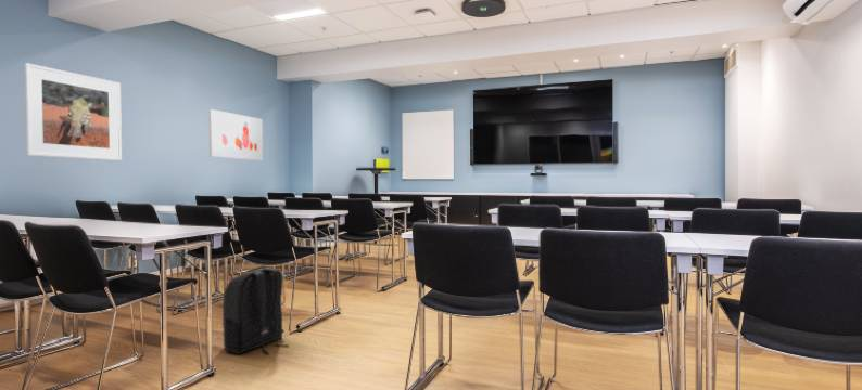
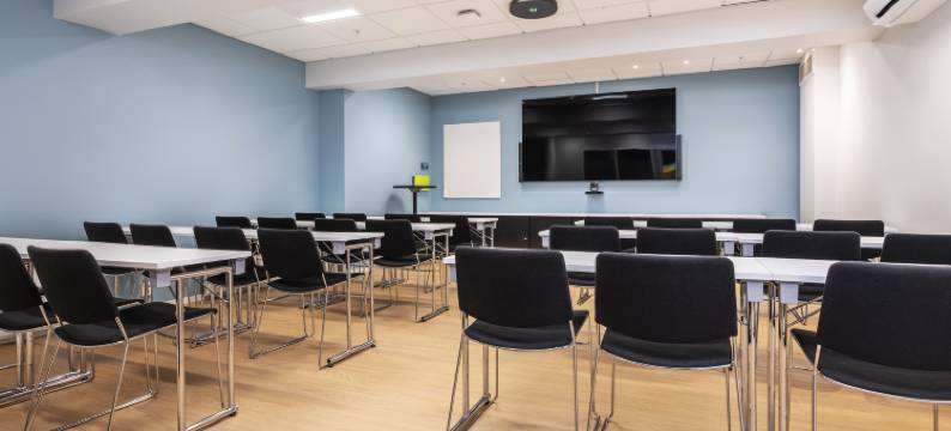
- wall art [207,108,264,161]
- backpack [221,264,290,355]
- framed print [24,62,123,161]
